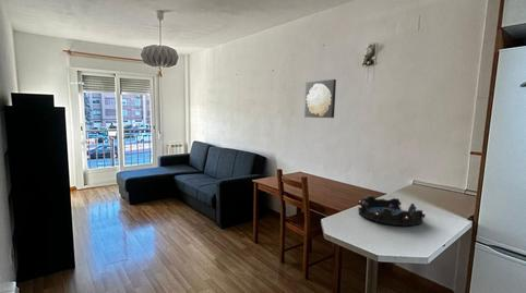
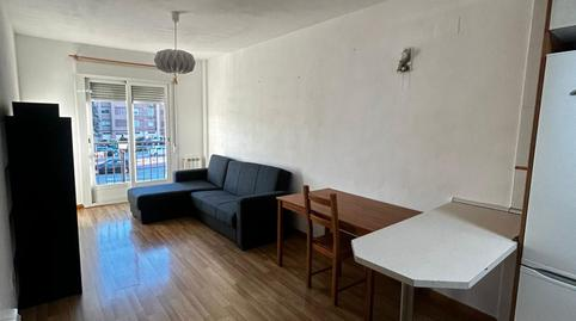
- wall art [303,78,337,119]
- decorative bowl [357,195,427,228]
